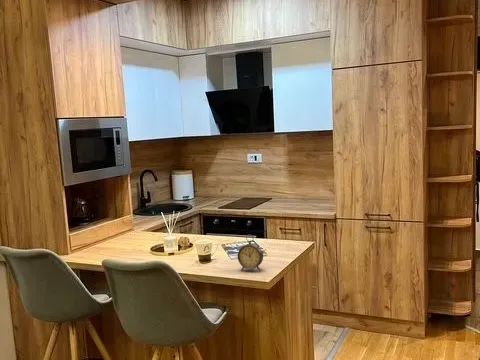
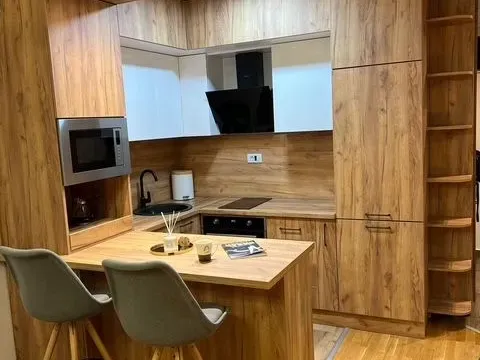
- alarm clock [237,234,264,272]
